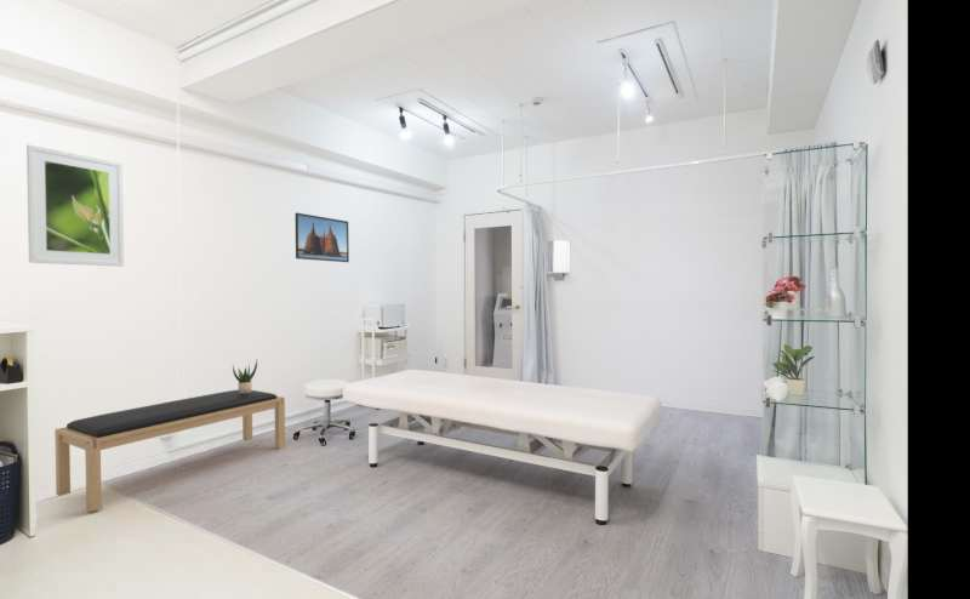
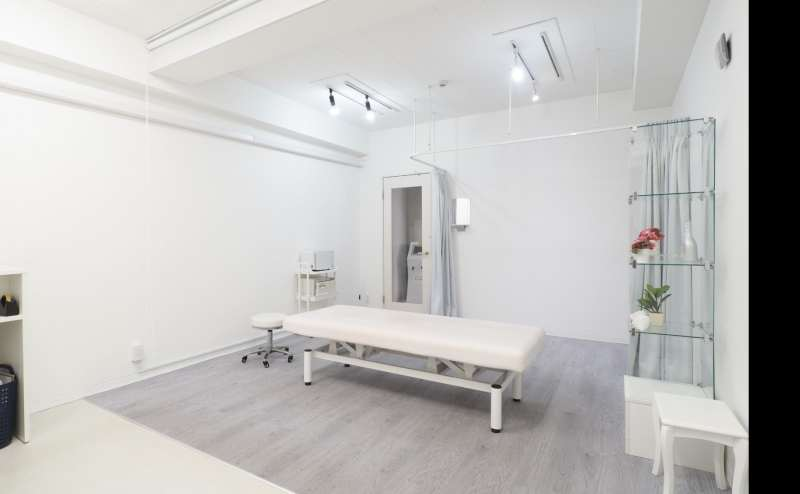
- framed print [293,211,350,263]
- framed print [25,143,125,268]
- potted plant [232,359,258,393]
- bench [53,388,286,513]
